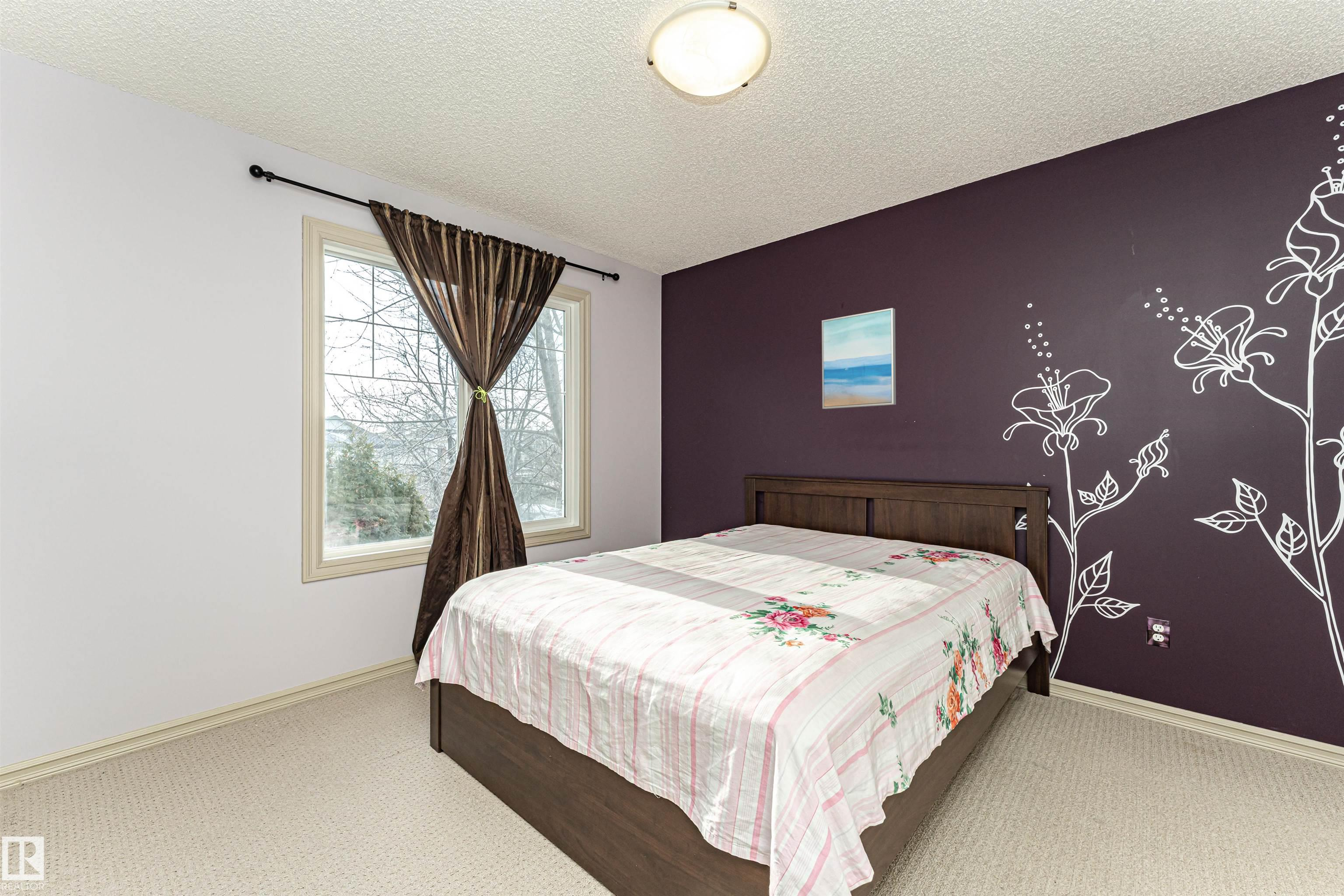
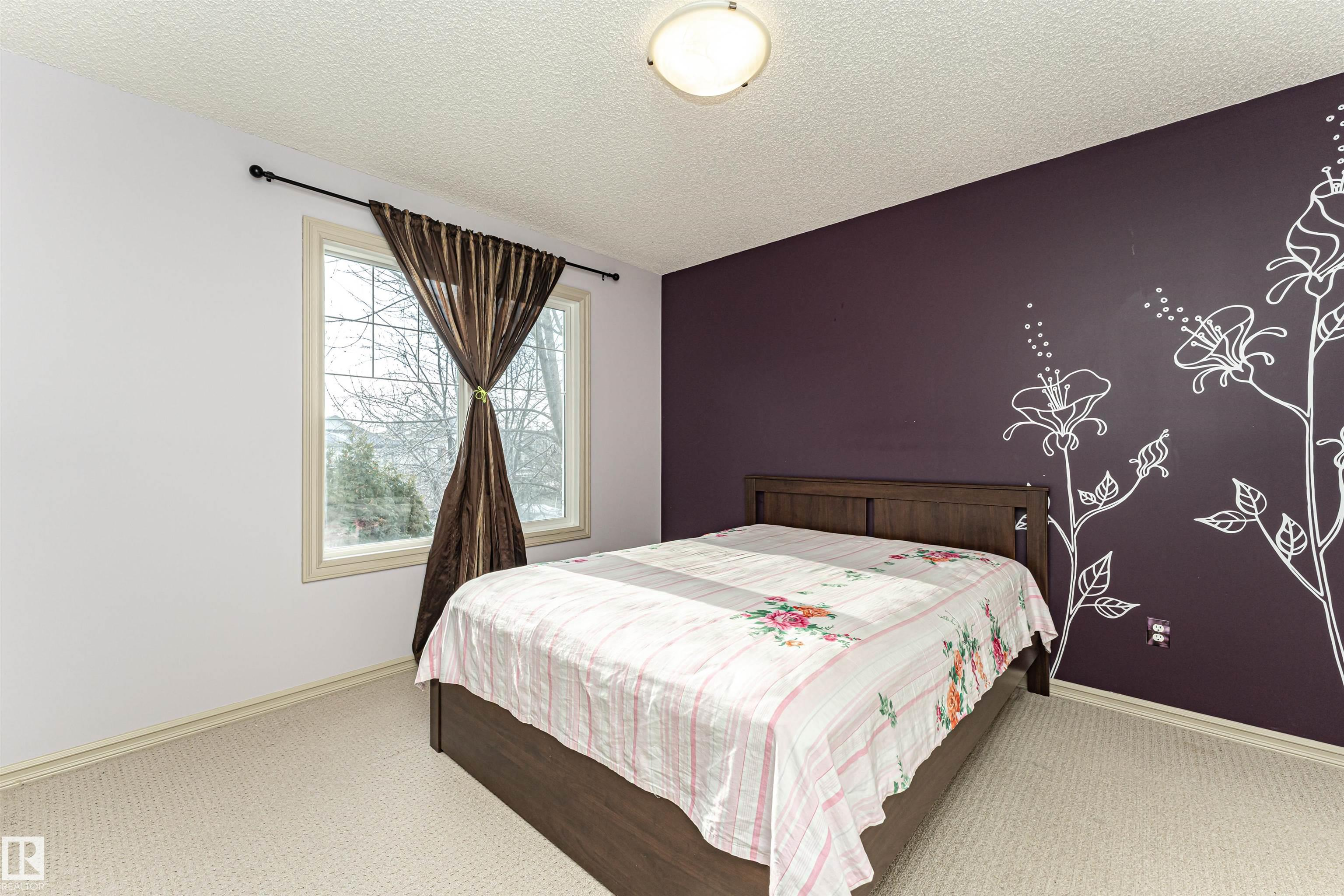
- wall art [821,308,896,409]
